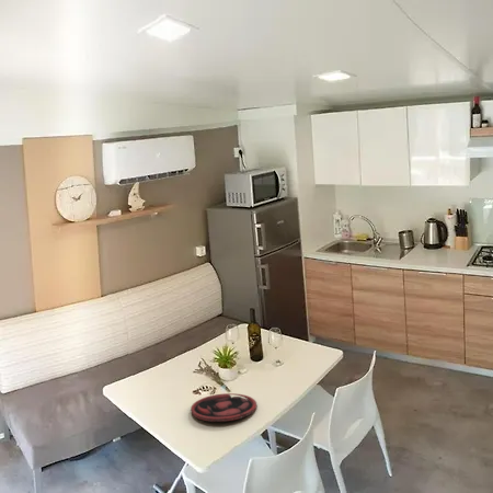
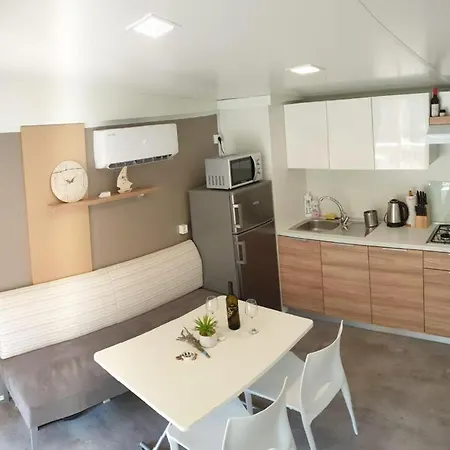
- plate [190,392,257,423]
